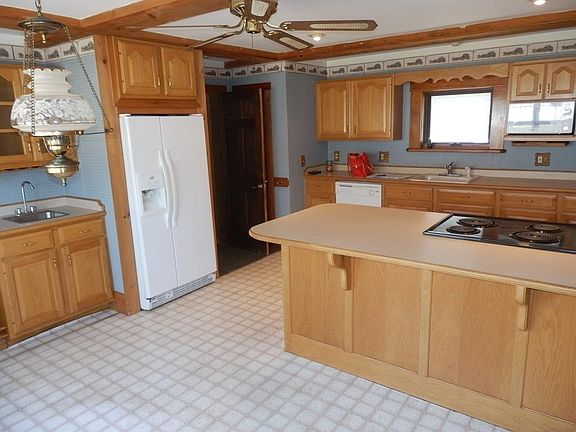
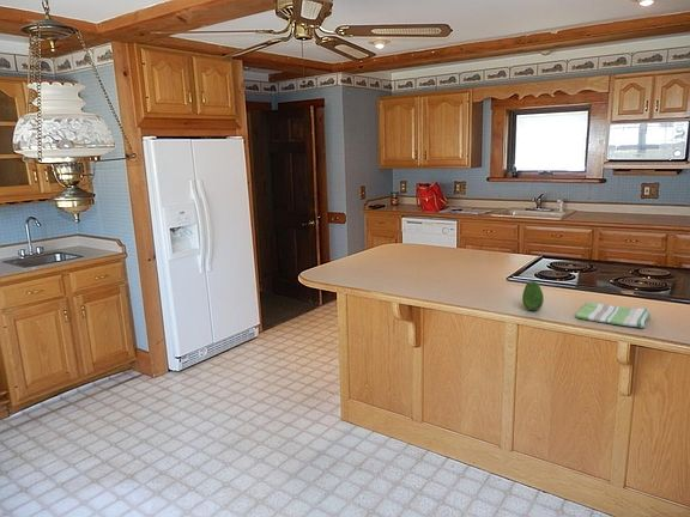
+ dish towel [575,302,652,329]
+ fruit [521,280,545,311]
